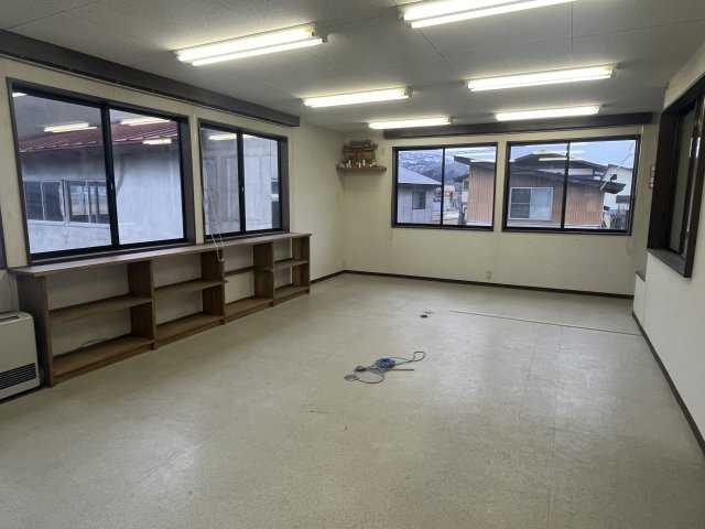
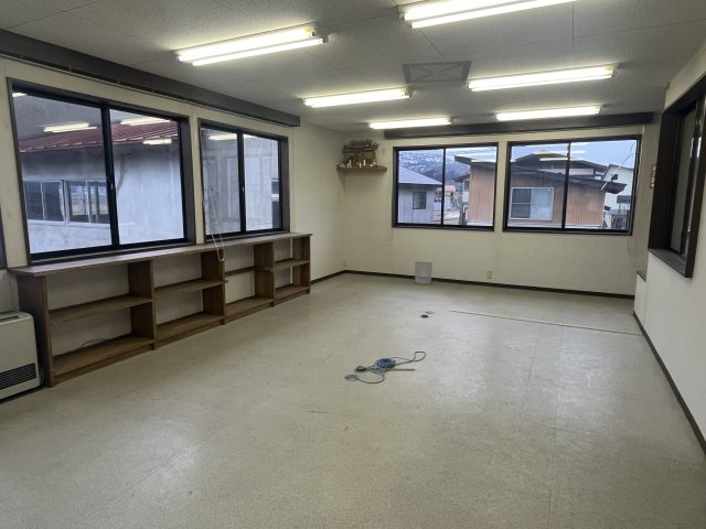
+ ceiling vent [400,60,473,85]
+ waste bin [414,261,434,285]
